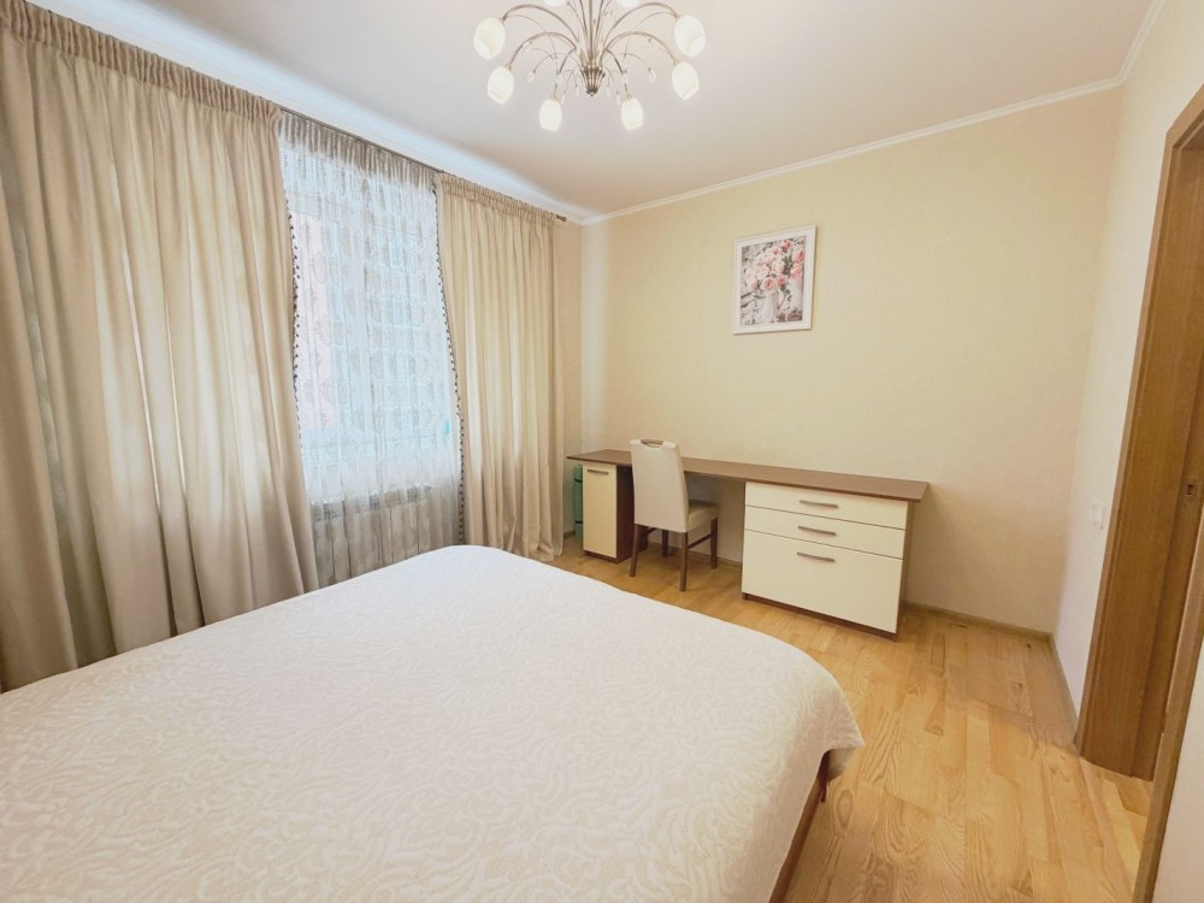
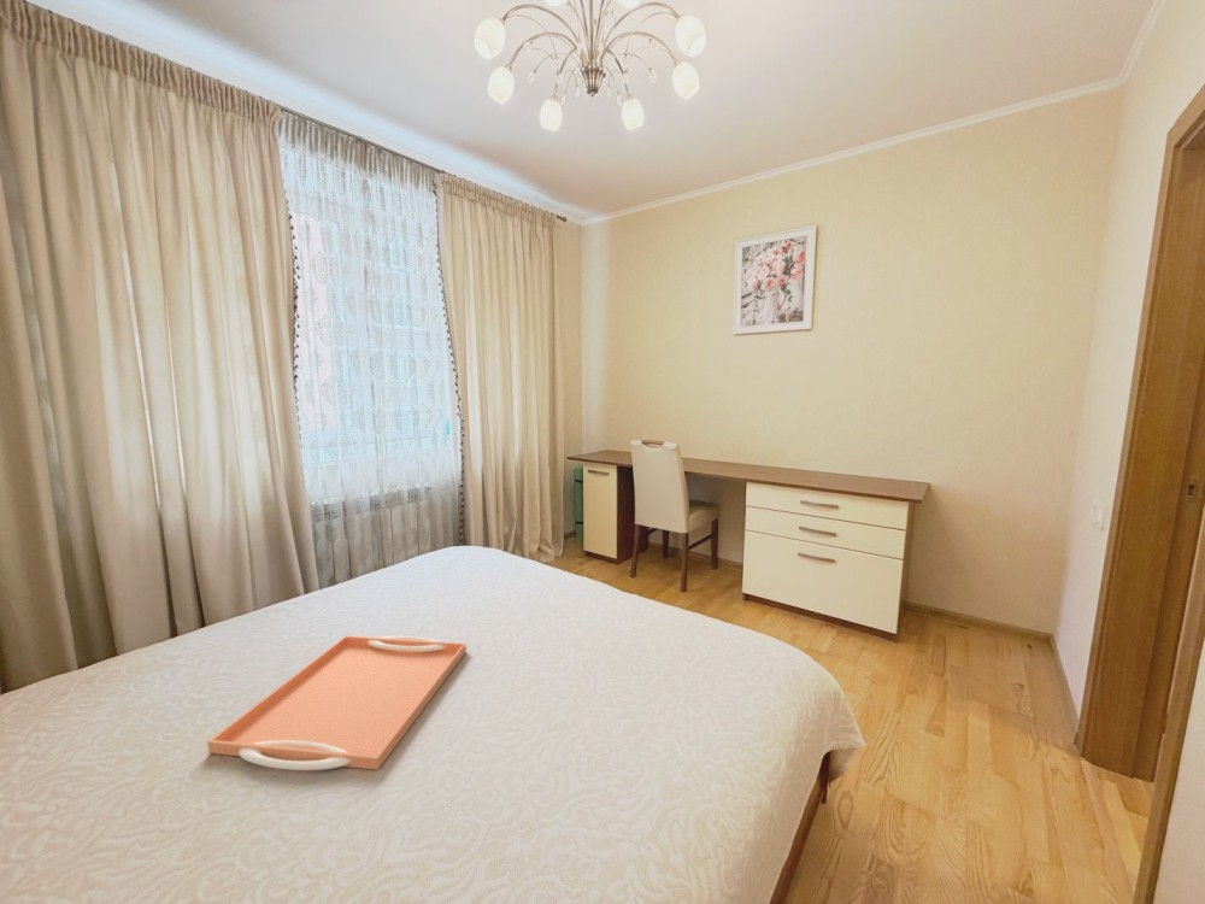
+ serving tray [206,634,468,771]
